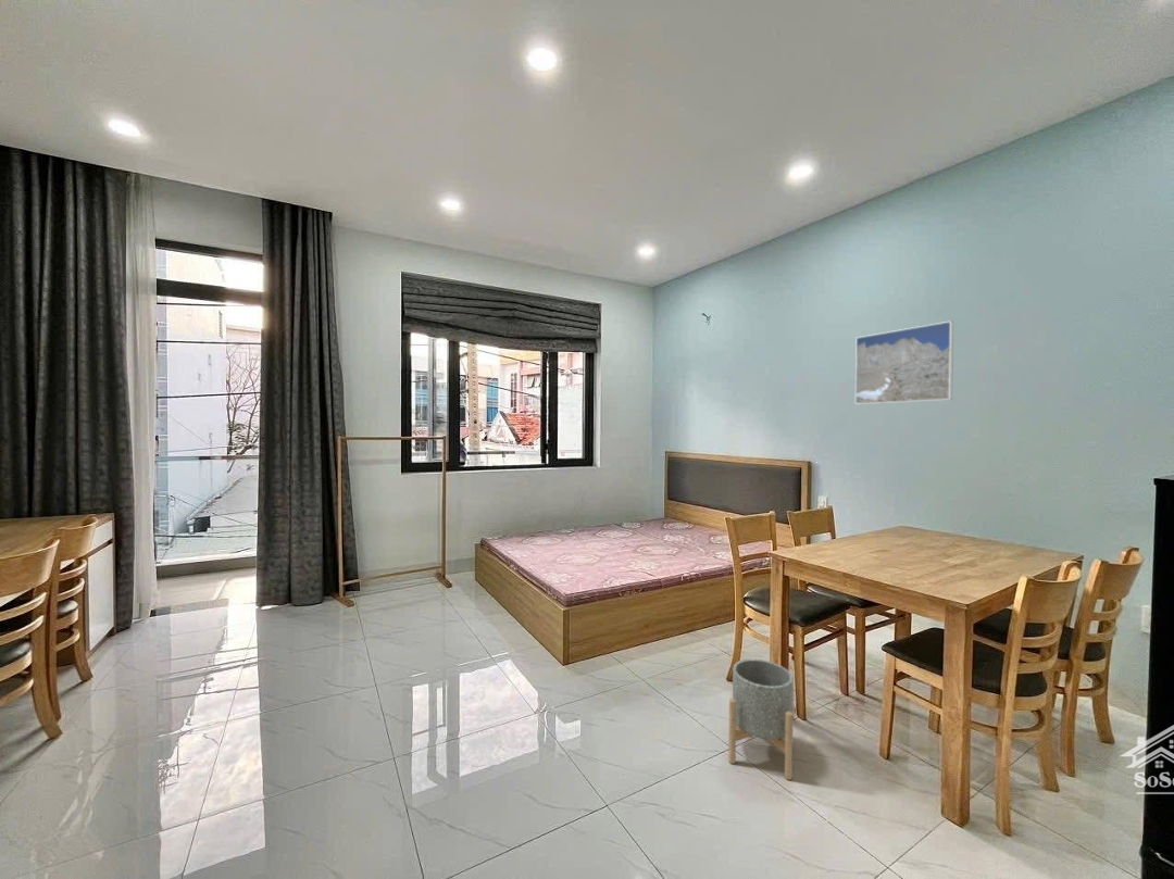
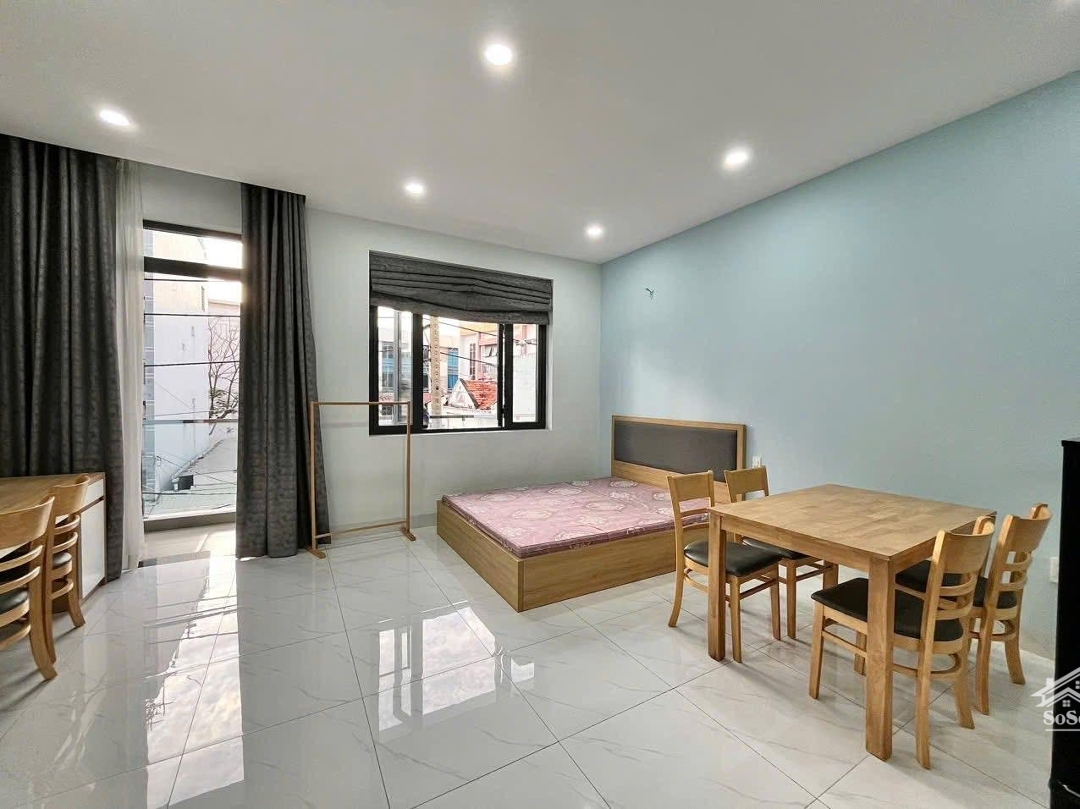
- planter [727,658,795,781]
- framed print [854,319,954,405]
